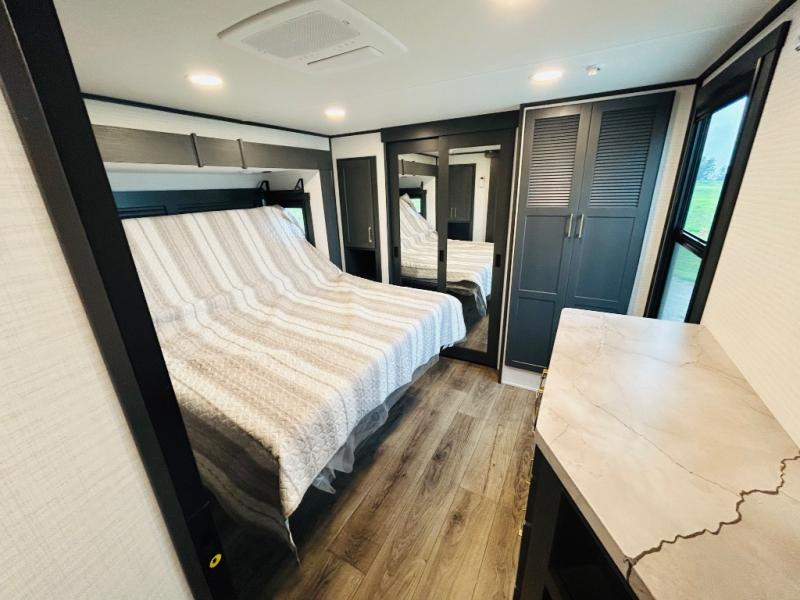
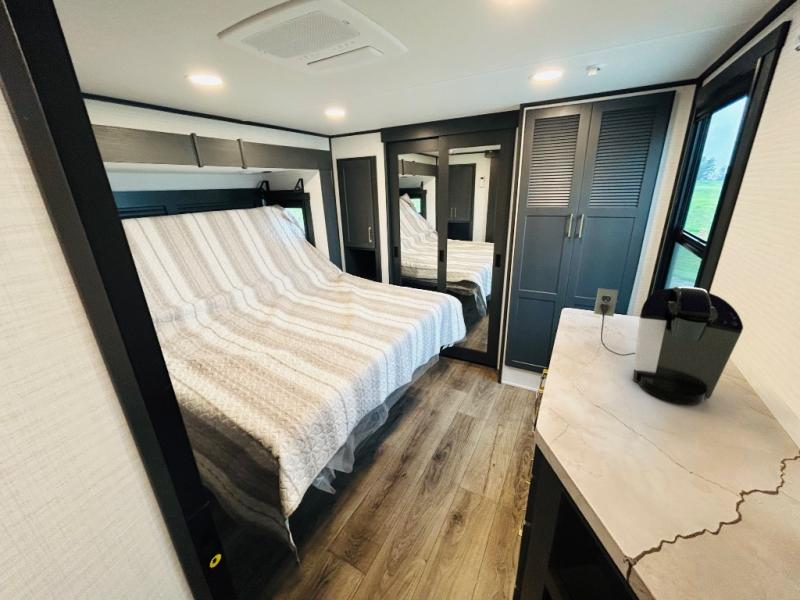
+ coffee maker [593,285,744,406]
